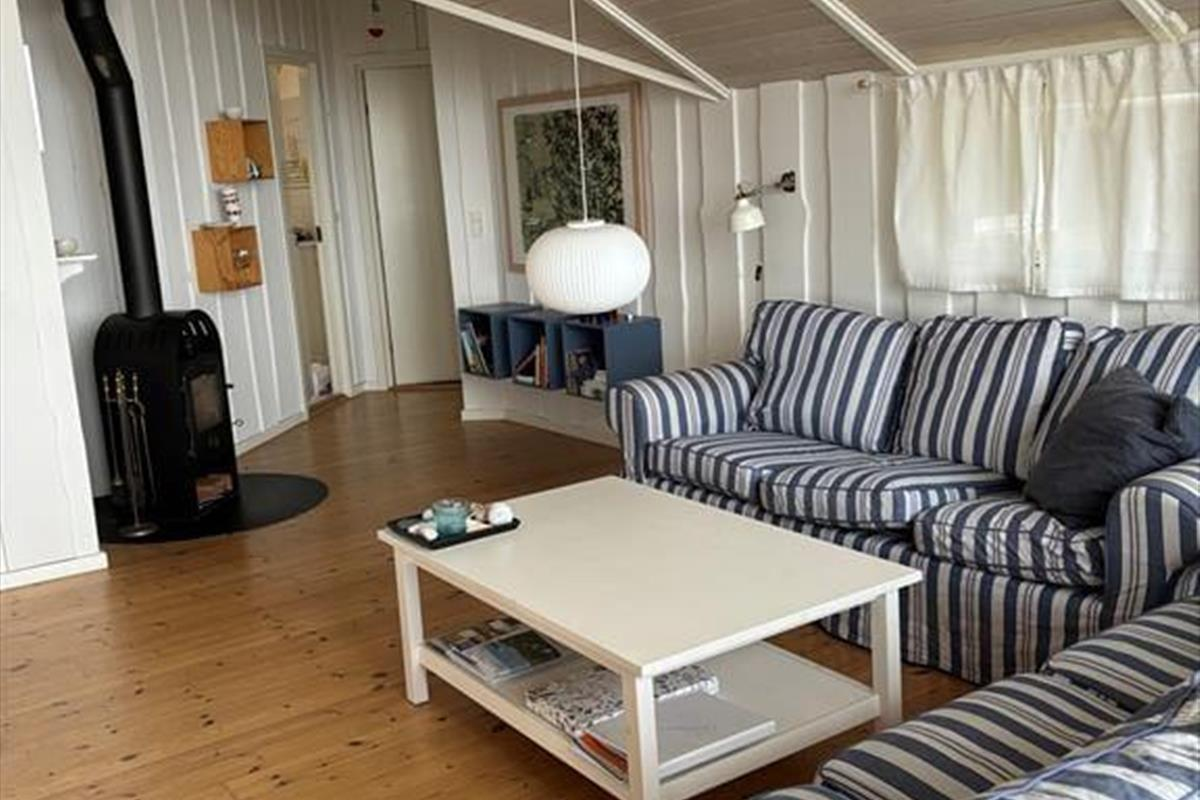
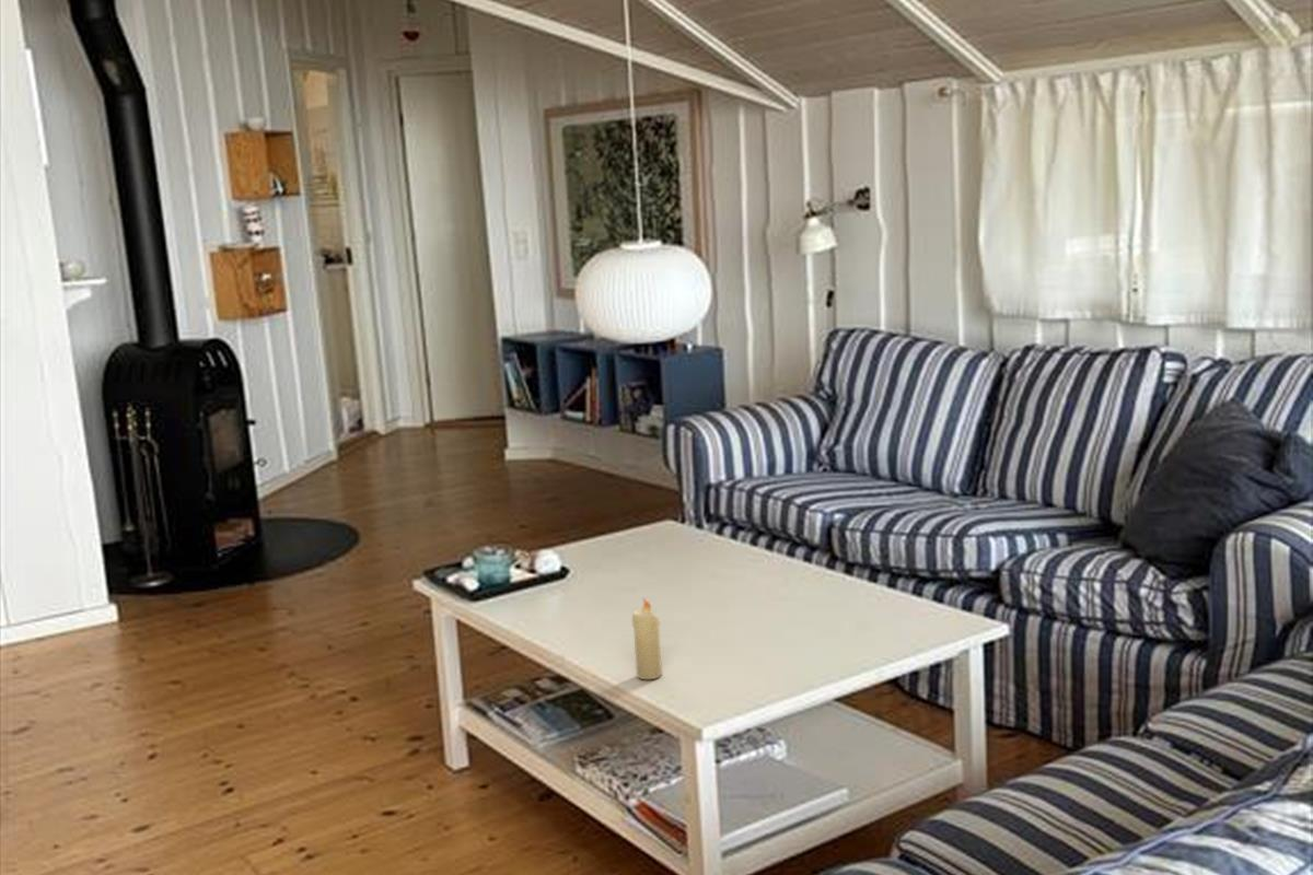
+ candle [631,596,663,680]
